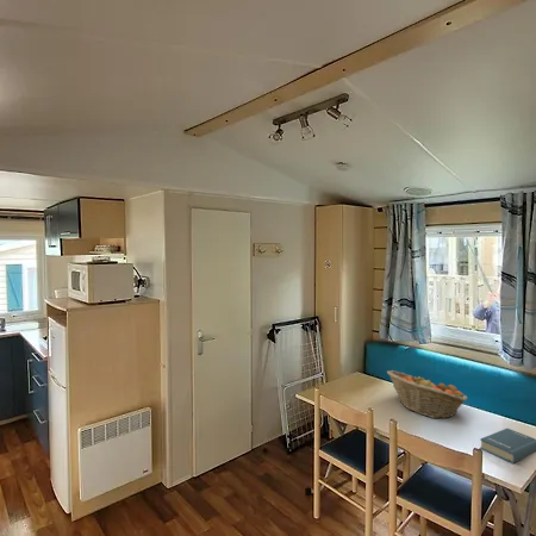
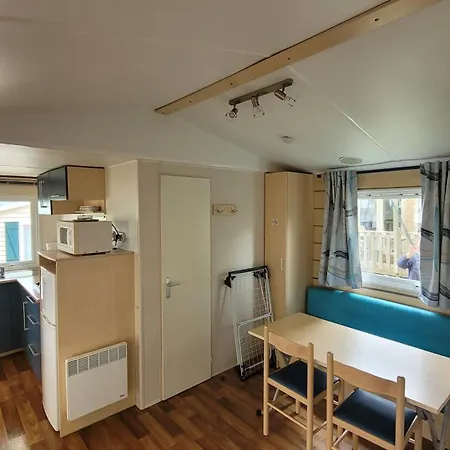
- fruit basket [386,369,468,419]
- book [479,428,536,465]
